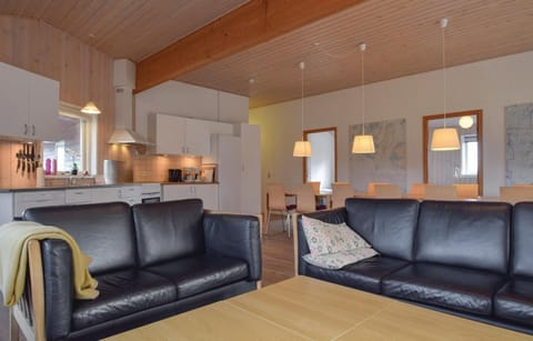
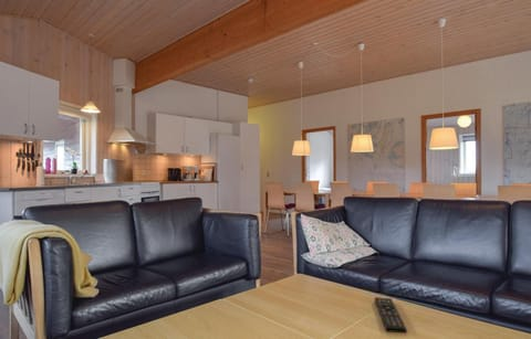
+ remote control [374,296,408,335]
